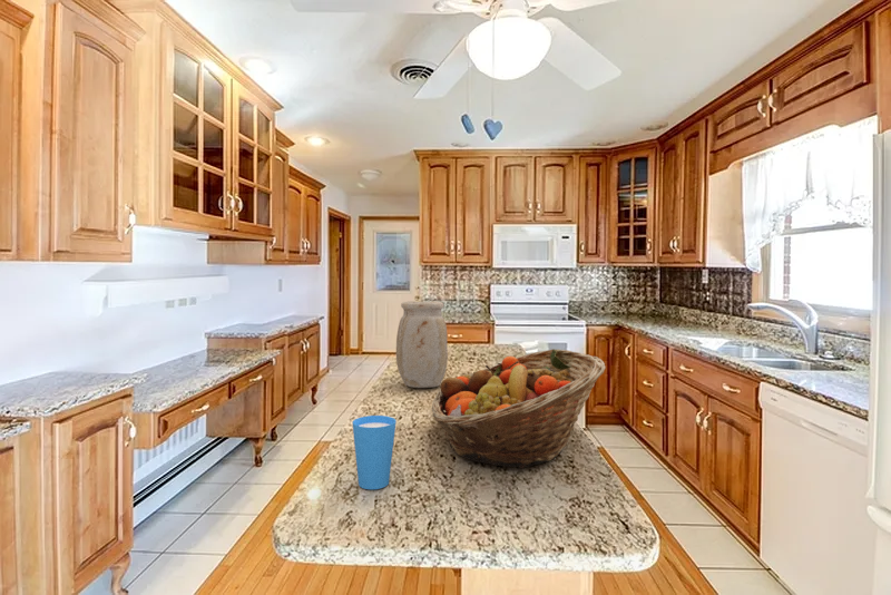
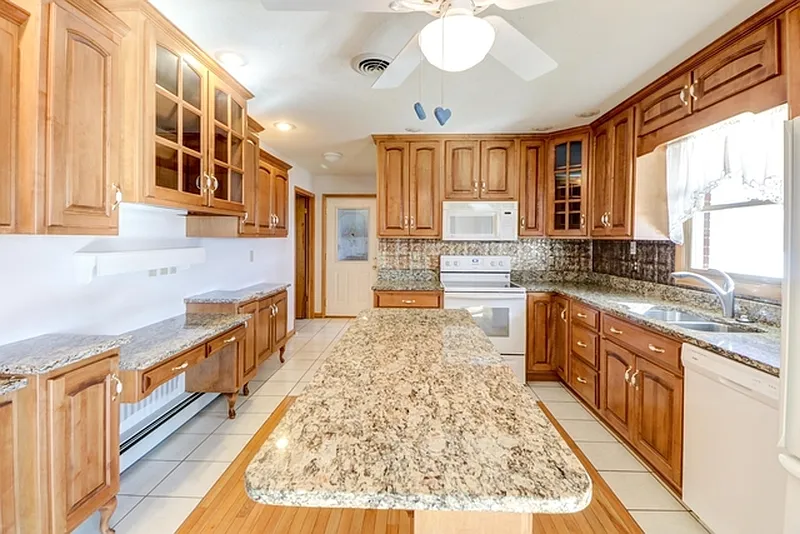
- cup [351,414,398,490]
- vase [395,300,449,389]
- fruit basket [431,348,606,469]
